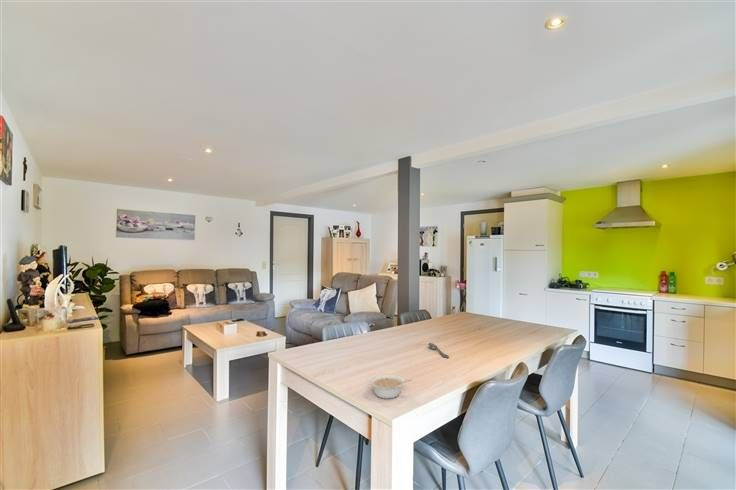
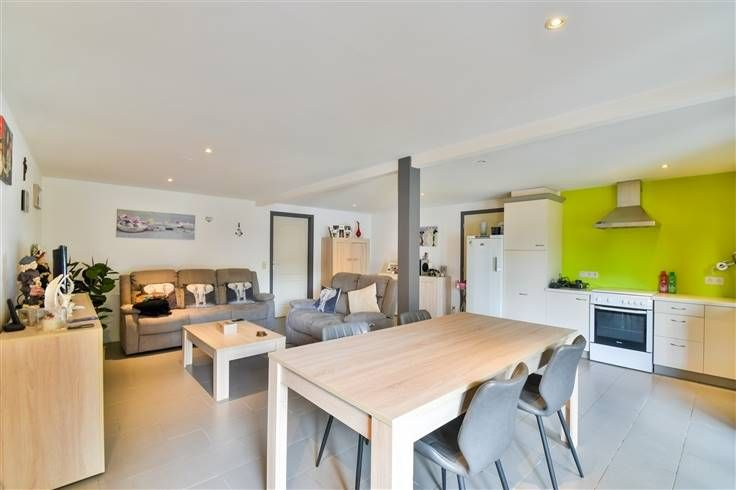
- spoon [428,342,450,360]
- legume [369,374,413,400]
